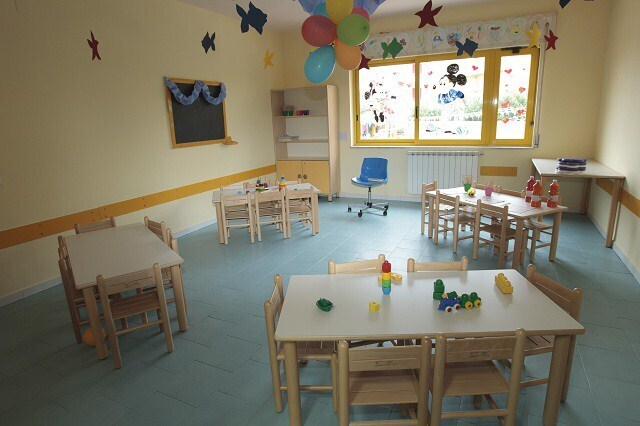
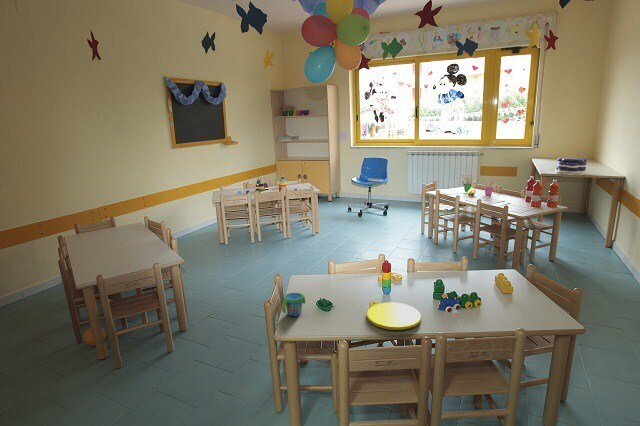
+ plate [366,302,422,331]
+ snack cup [281,292,306,317]
